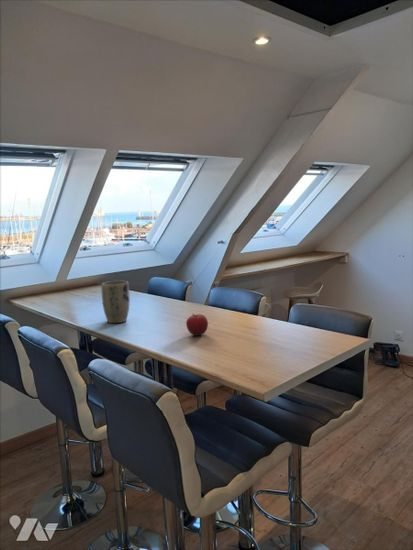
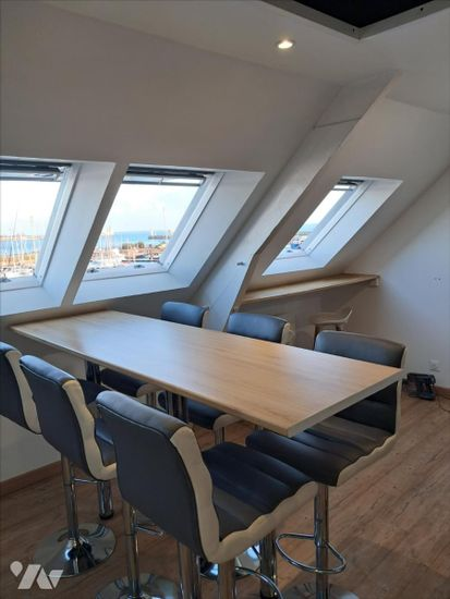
- fruit [185,313,209,337]
- plant pot [101,280,131,324]
